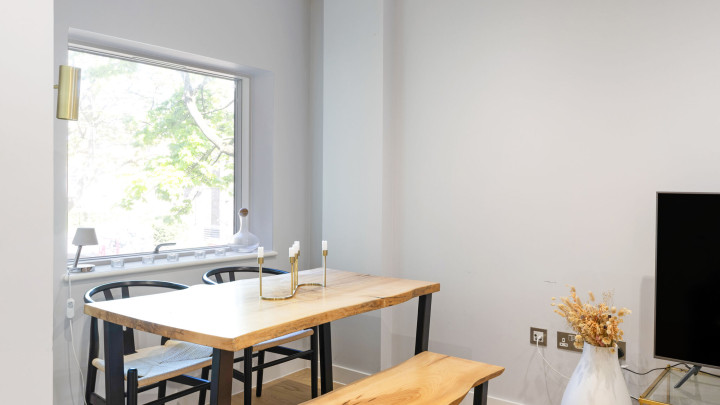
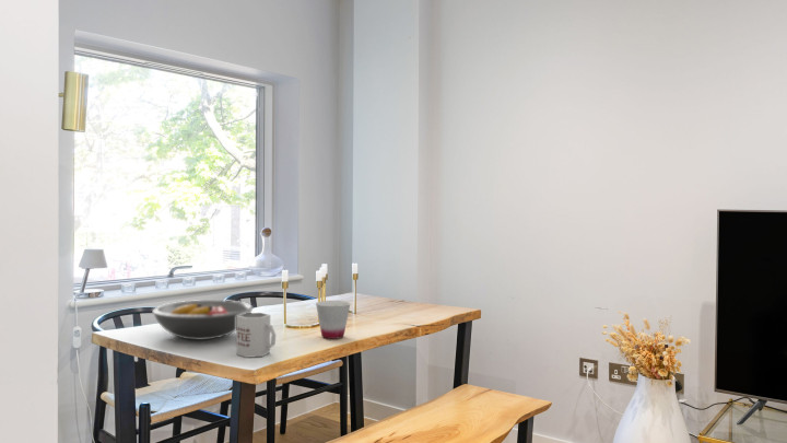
+ cup [315,300,352,340]
+ mug [235,312,278,359]
+ fruit bowl [151,299,255,341]
